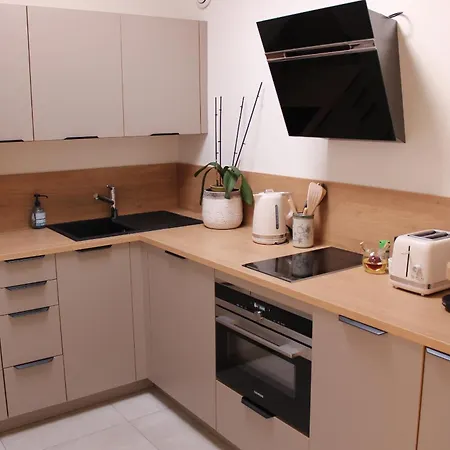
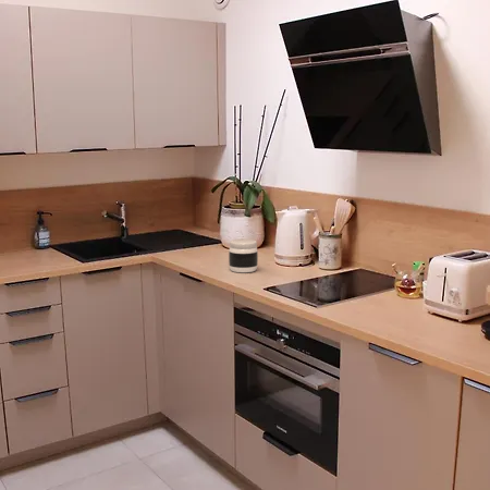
+ jar [228,238,259,273]
